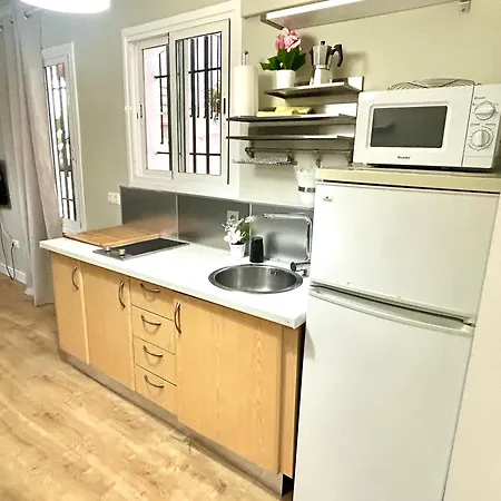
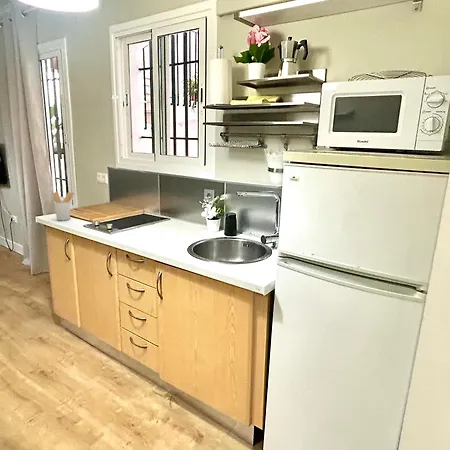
+ utensil holder [52,191,75,221]
